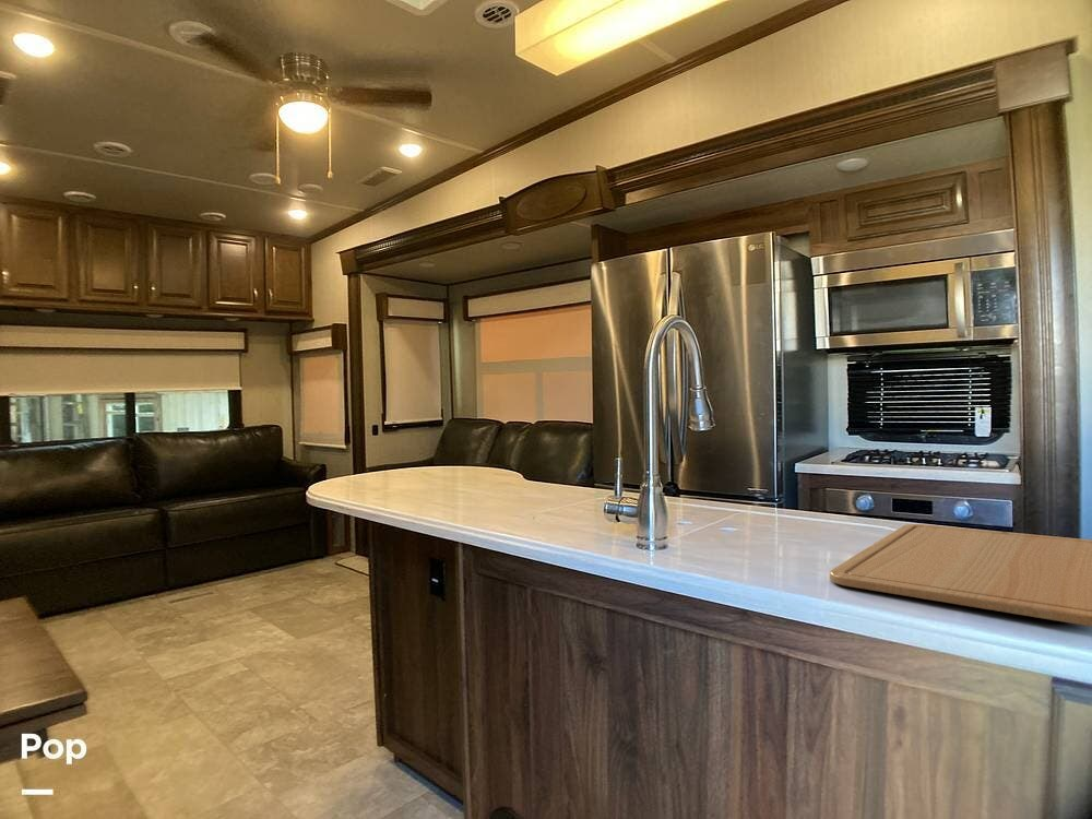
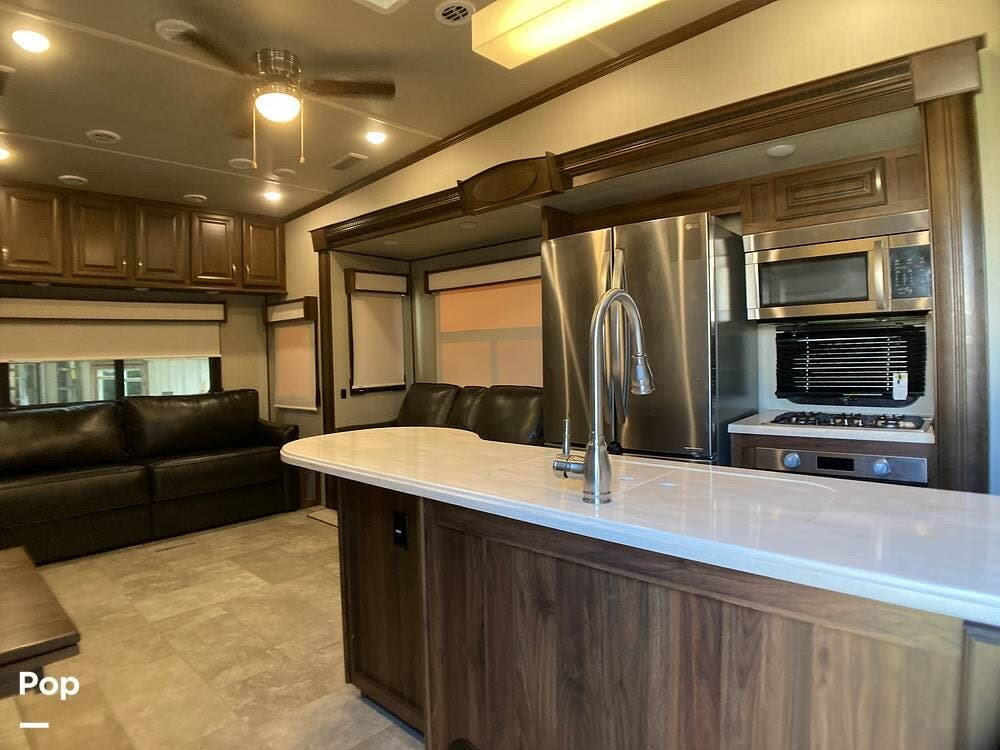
- chopping board [829,523,1092,628]
